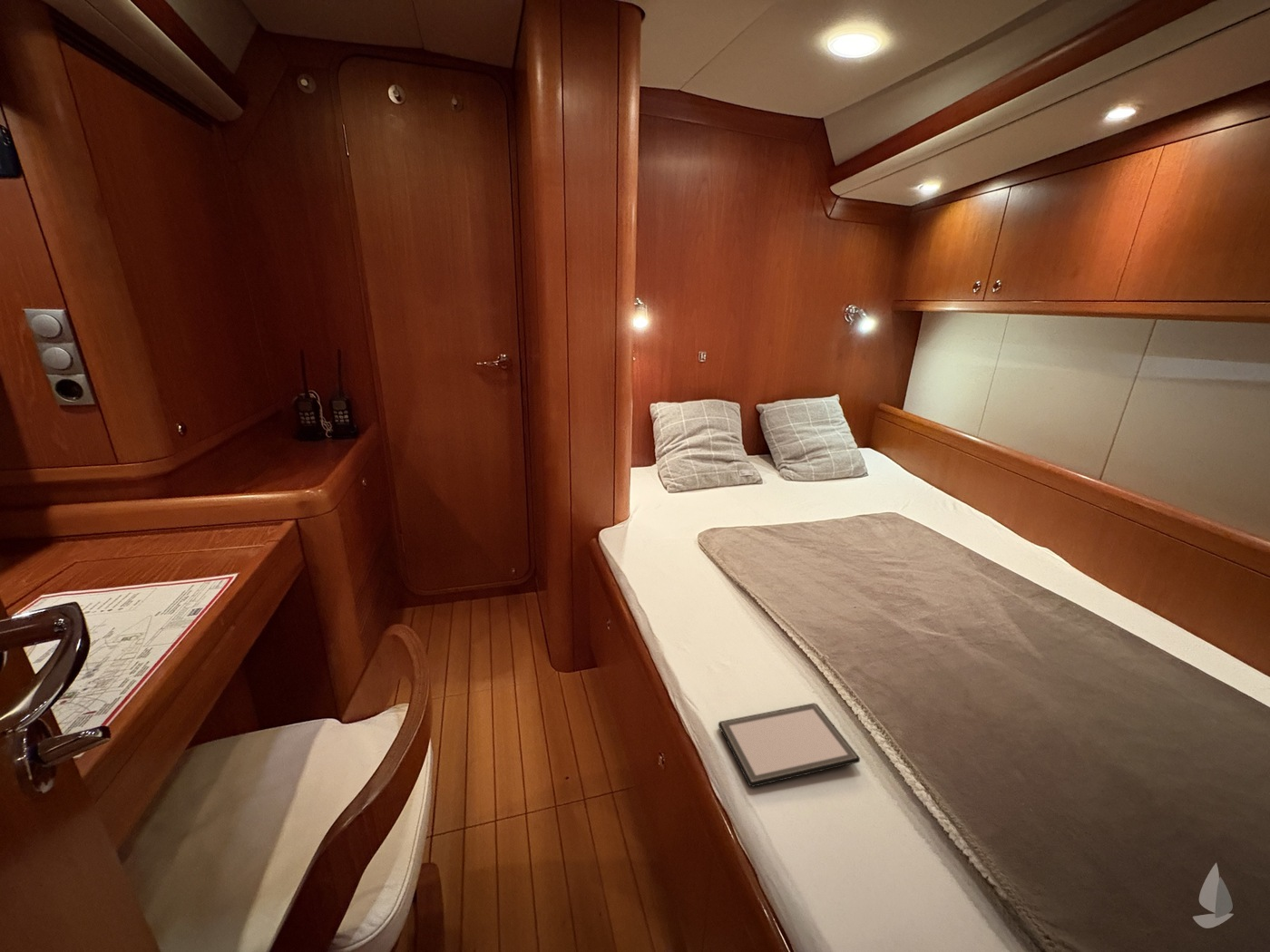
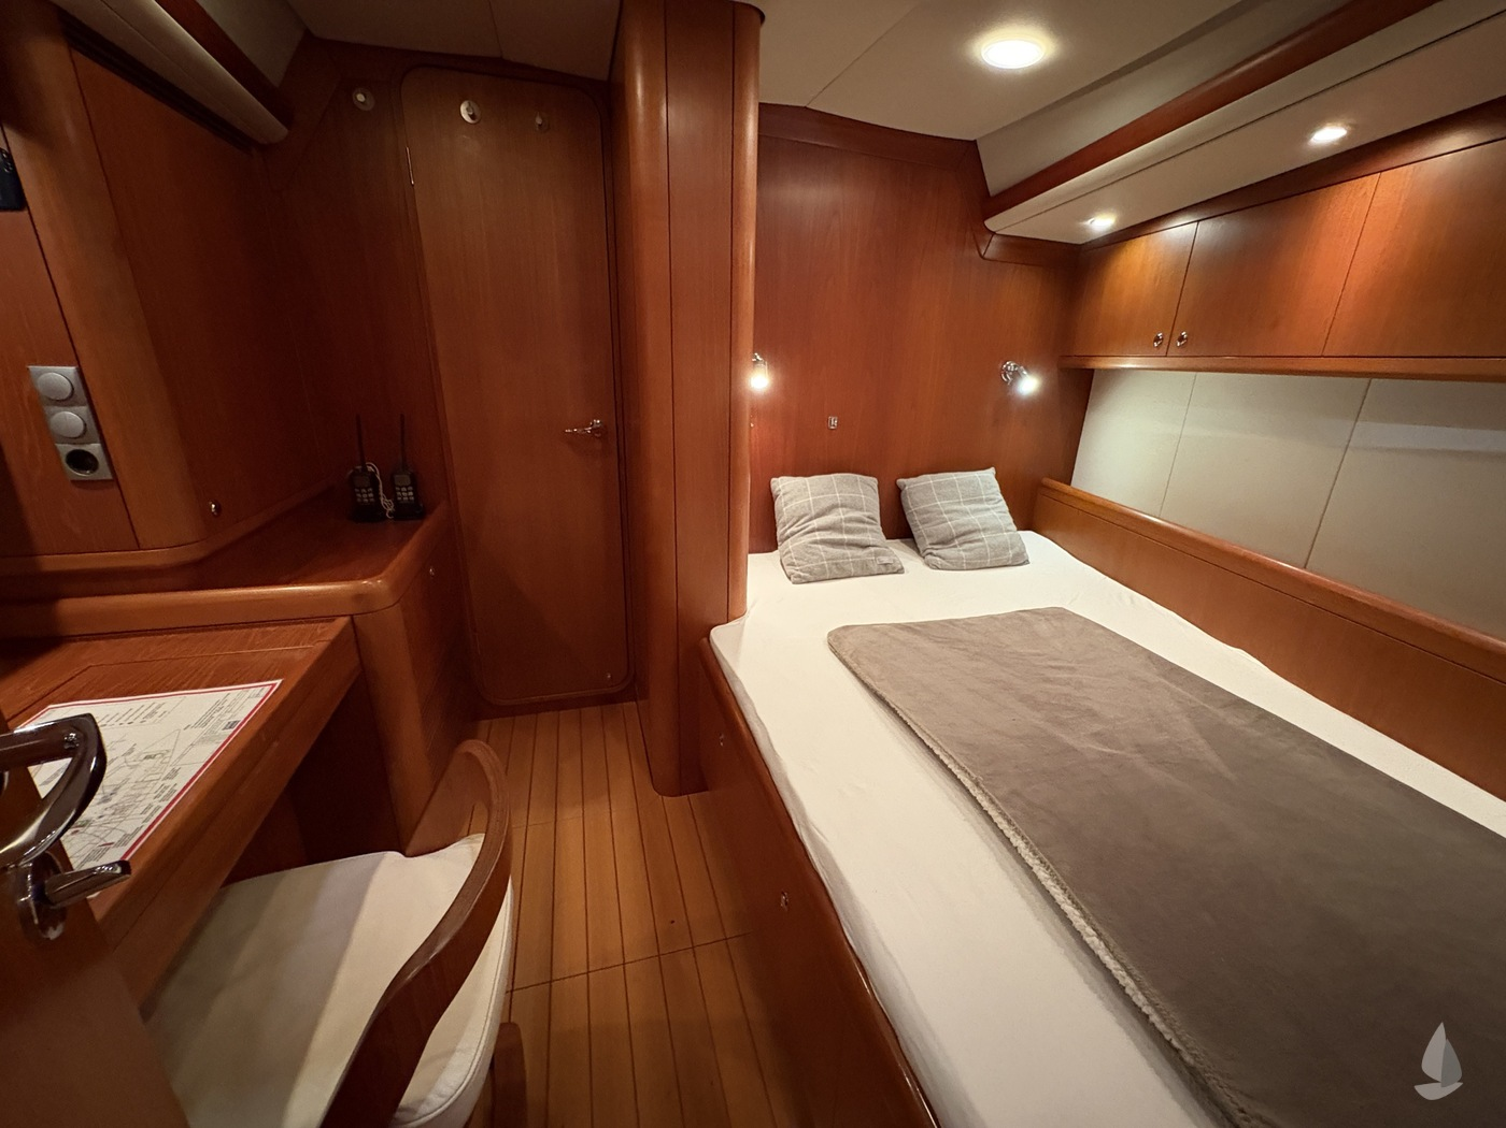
- tablet [718,702,861,788]
